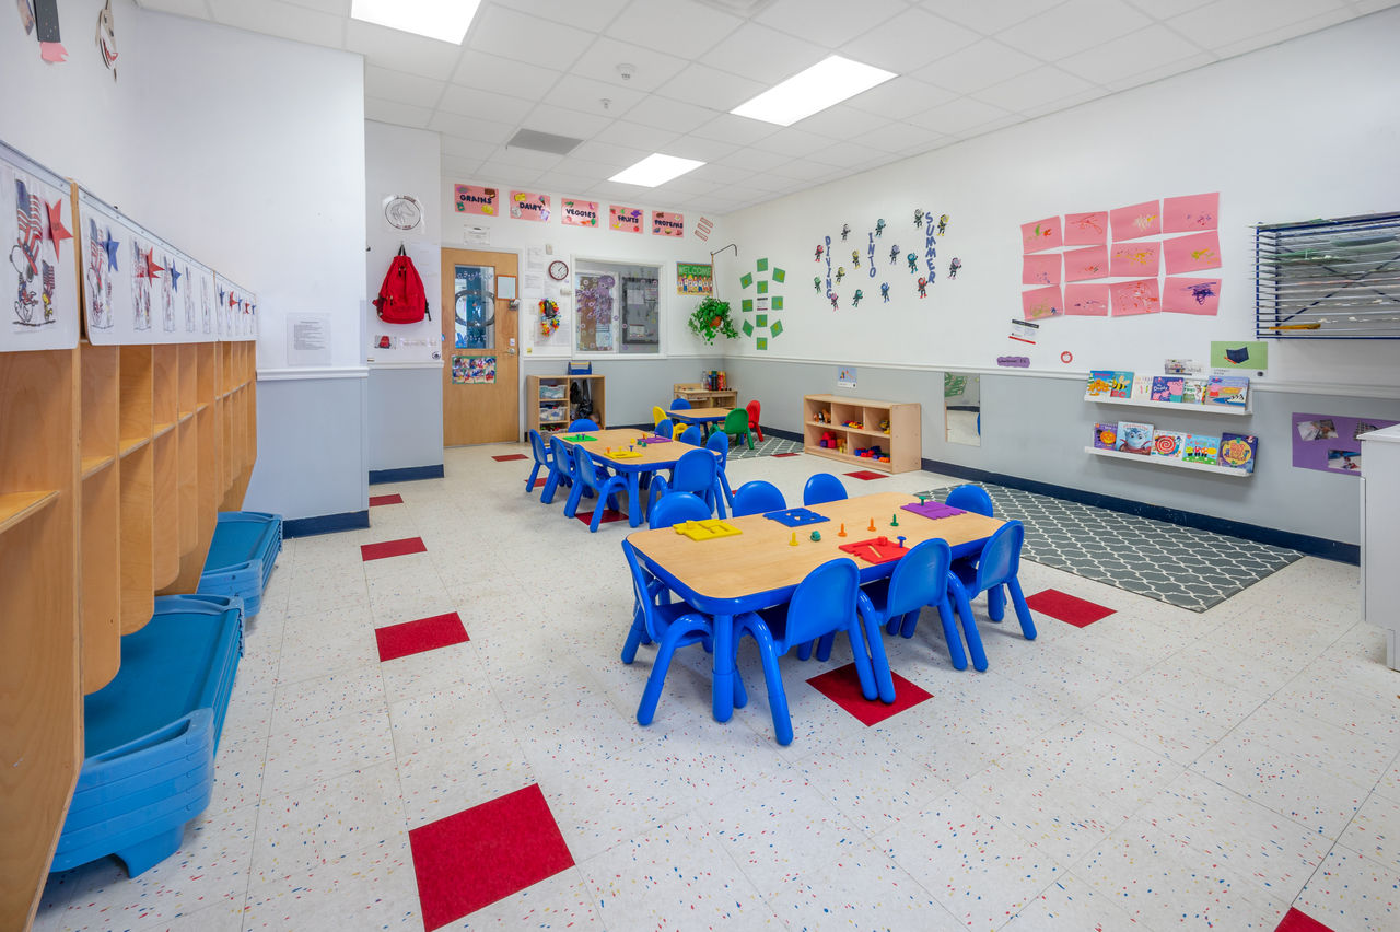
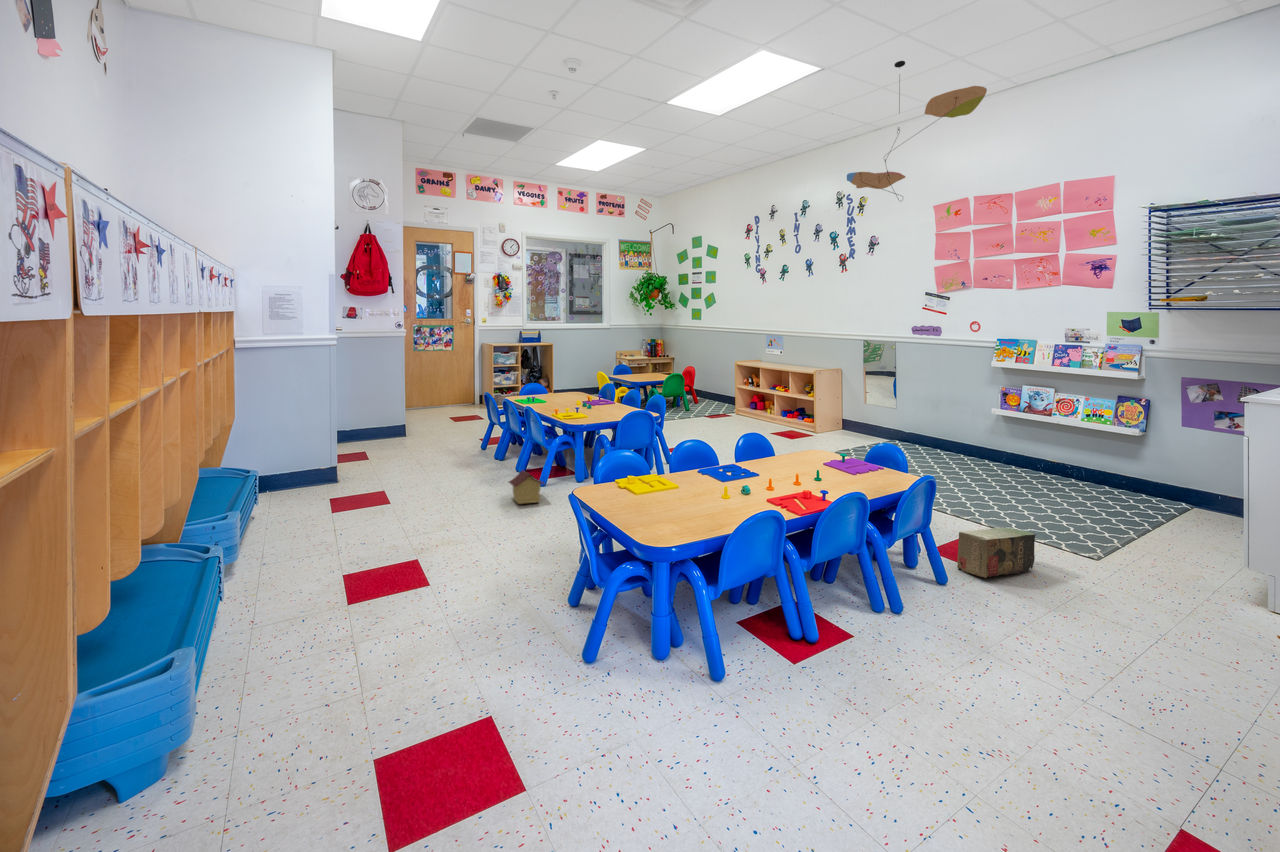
+ toy house [506,469,547,505]
+ ceiling mobile [846,60,988,202]
+ cardboard box [956,527,1037,579]
